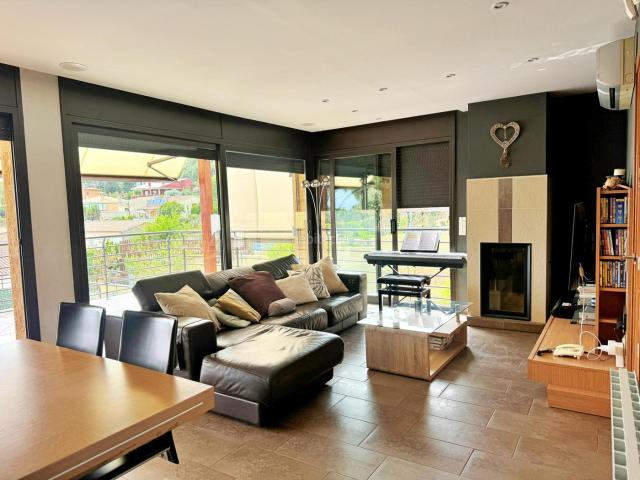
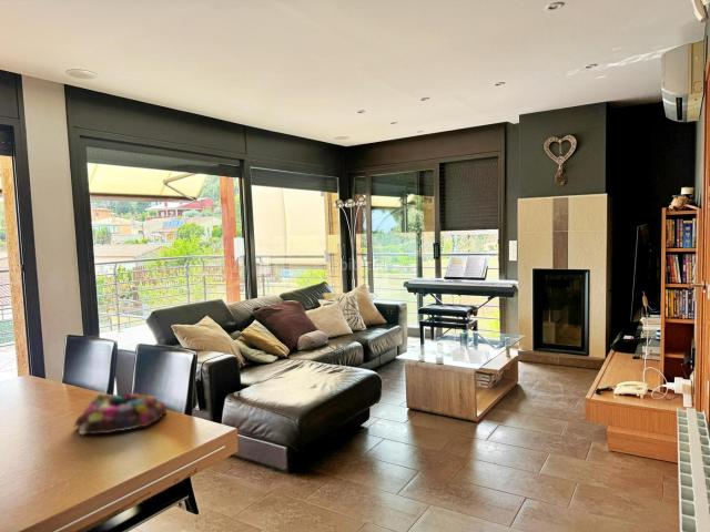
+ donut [73,392,168,436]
